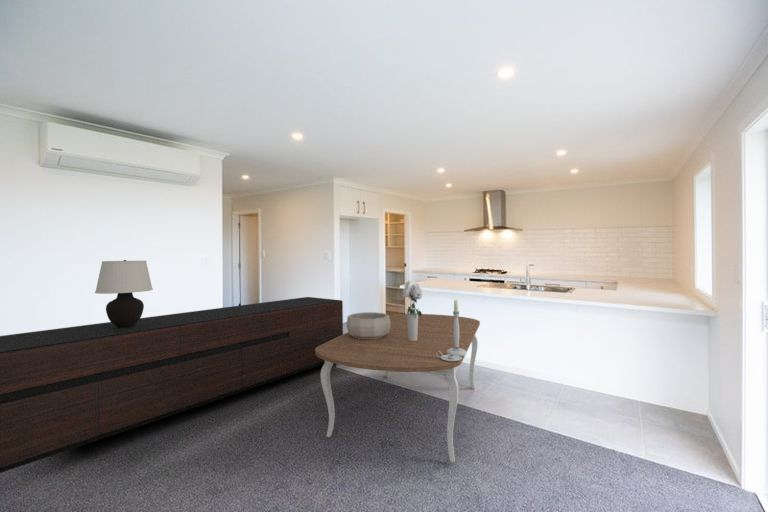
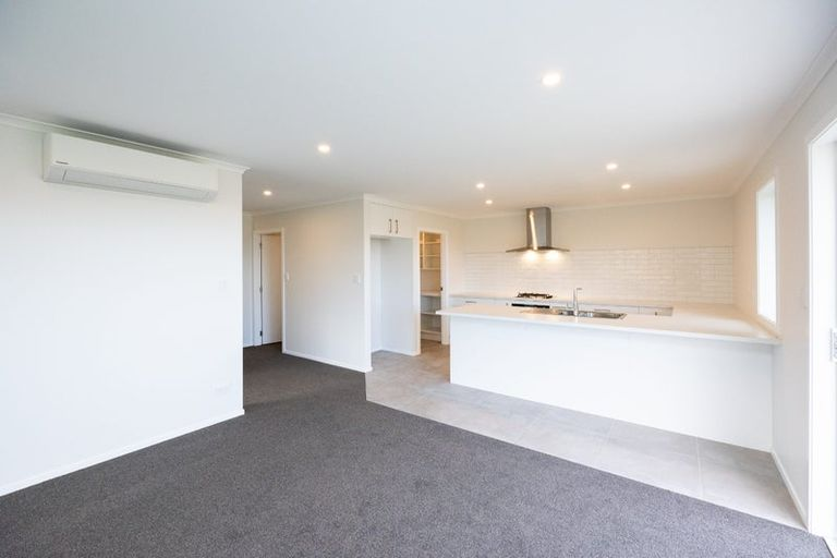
- decorative bowl [346,311,390,339]
- candlestick [436,299,468,361]
- table lamp [94,259,154,328]
- dining table [315,313,481,463]
- bouquet [402,280,423,341]
- sideboard [0,296,344,474]
